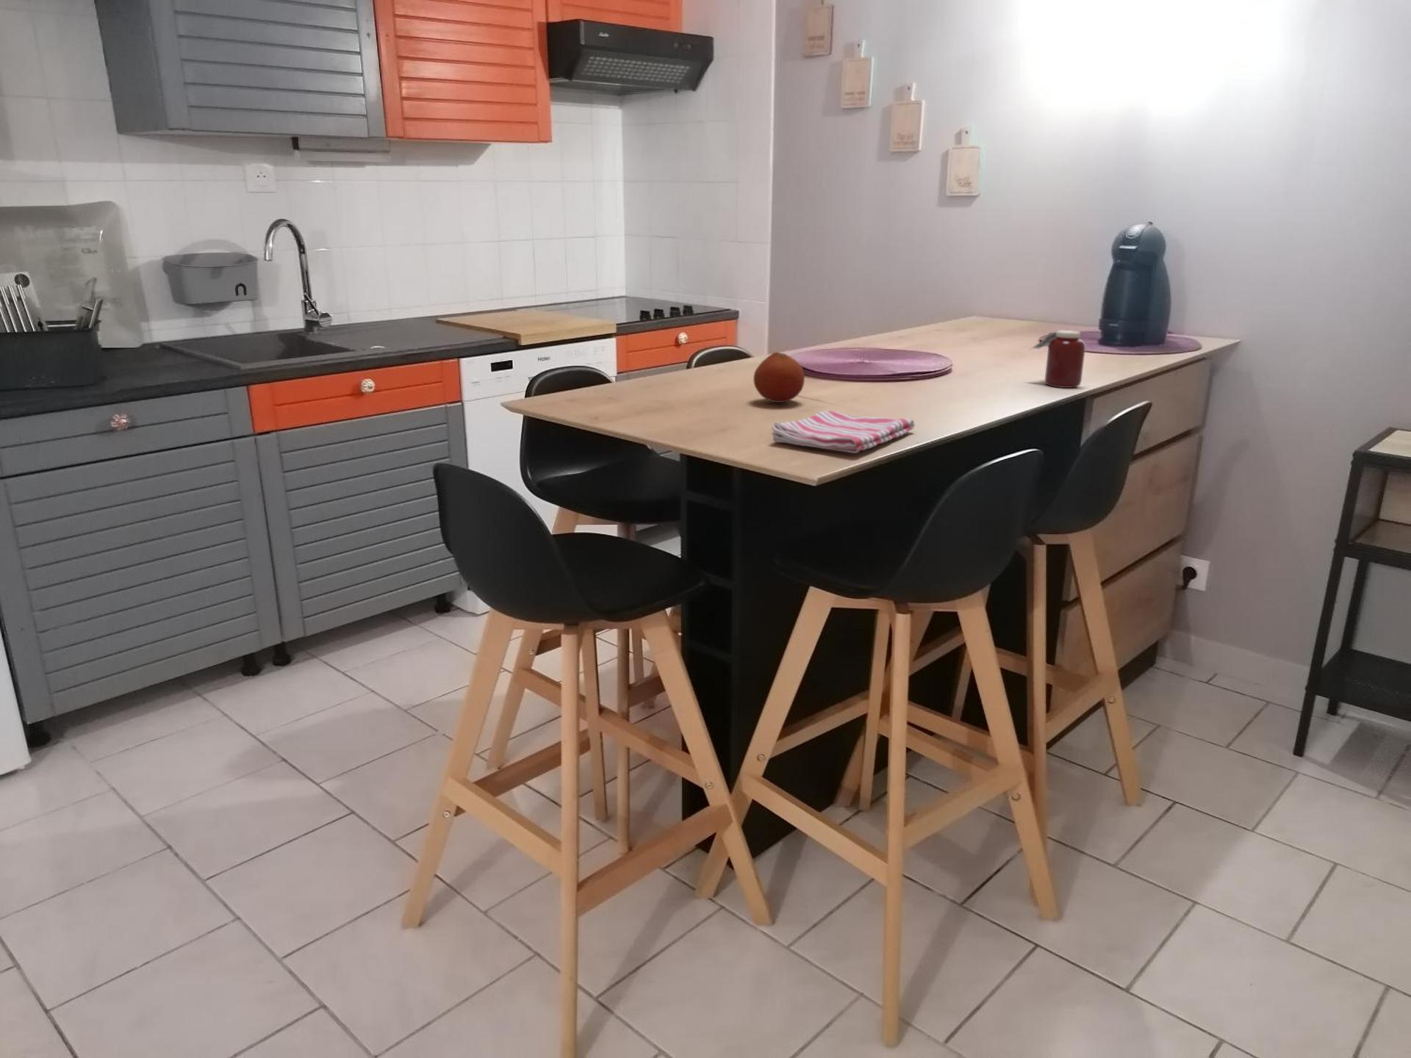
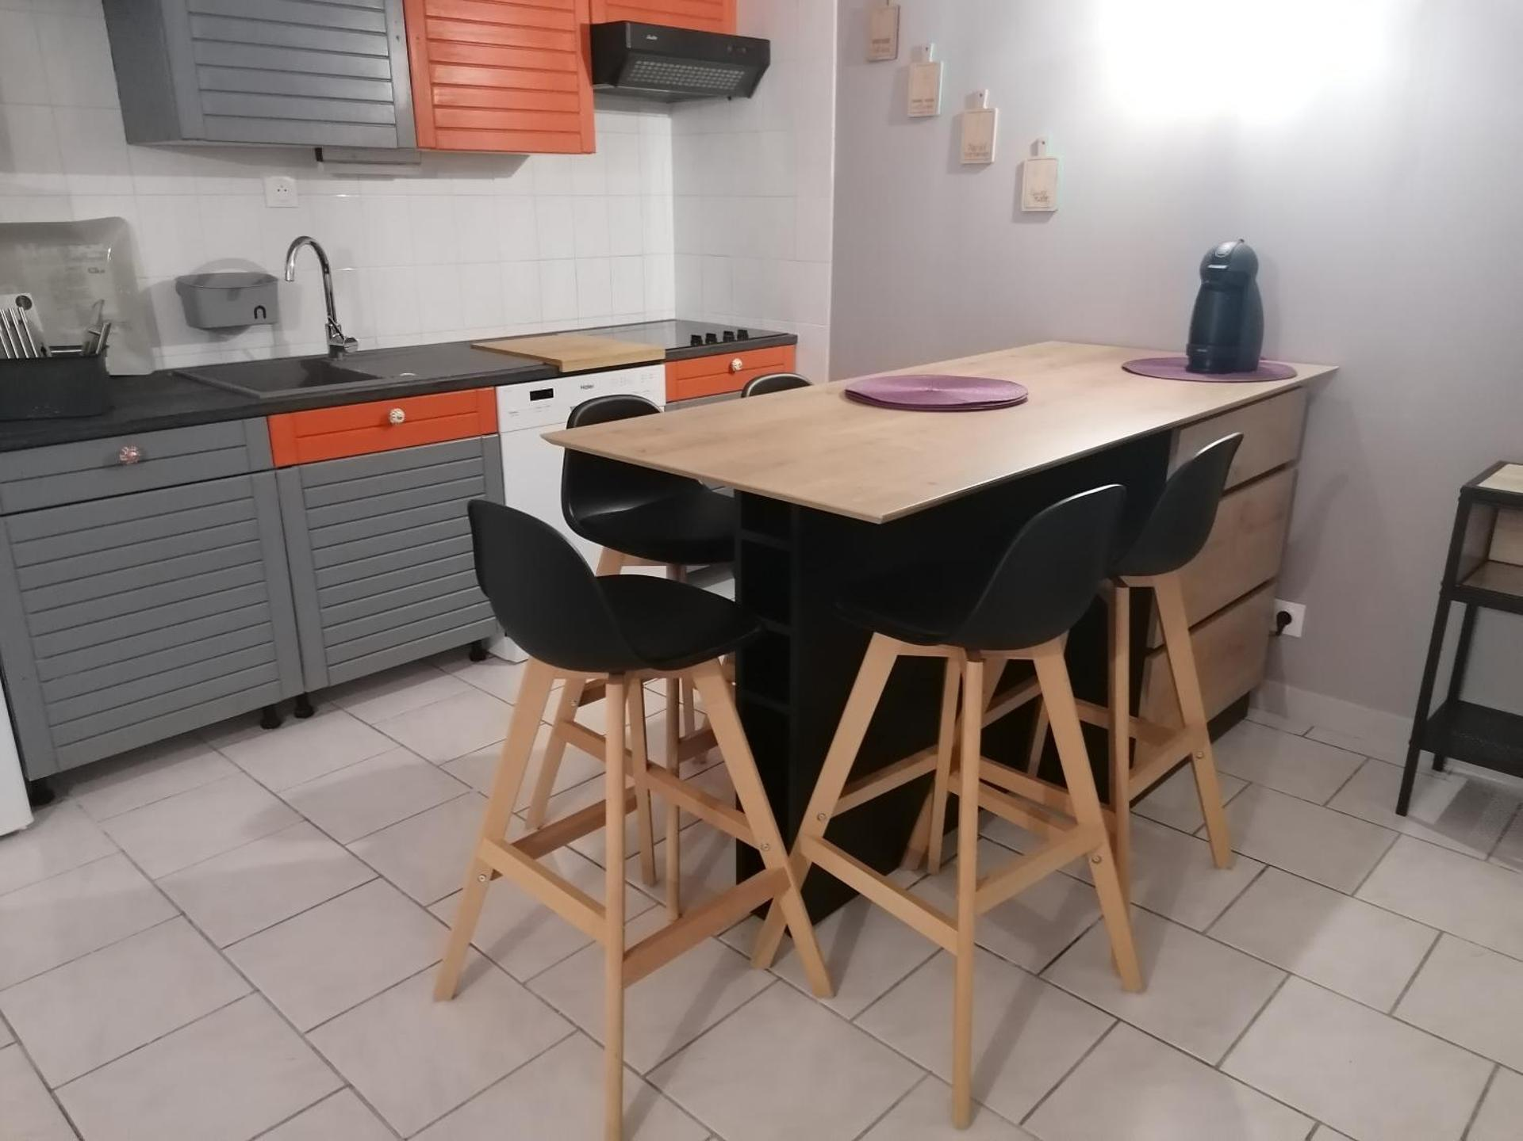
- fruit [752,351,805,403]
- dish towel [771,410,915,455]
- jar [1028,329,1087,389]
